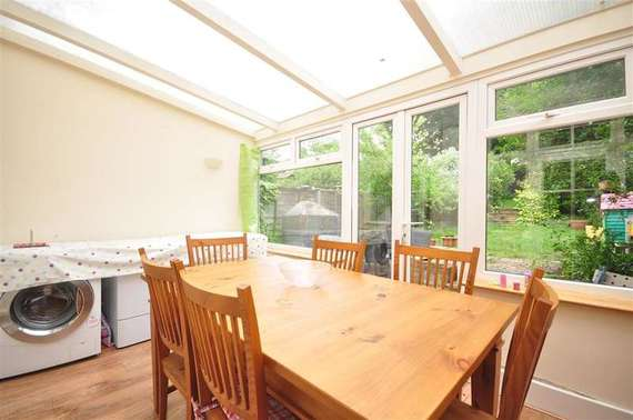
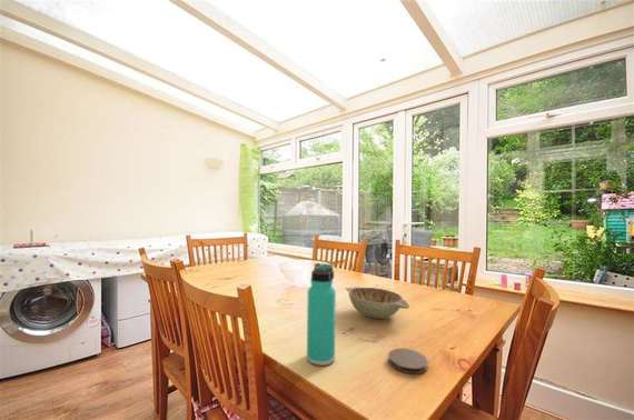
+ coaster [387,347,429,376]
+ decorative bowl [345,286,410,320]
+ thermos bottle [306,262,337,367]
